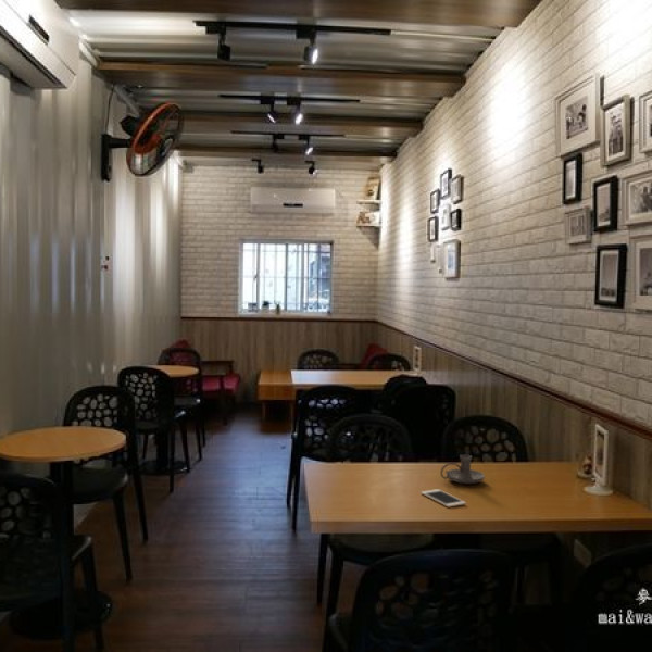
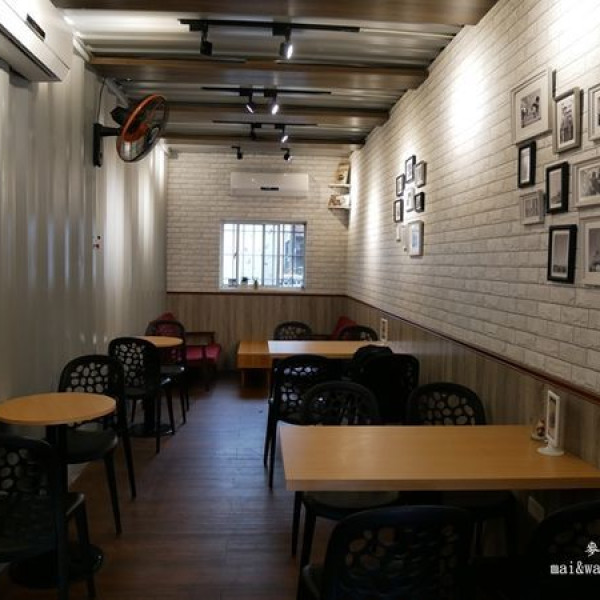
- candle holder [440,454,486,485]
- cell phone [419,488,467,509]
